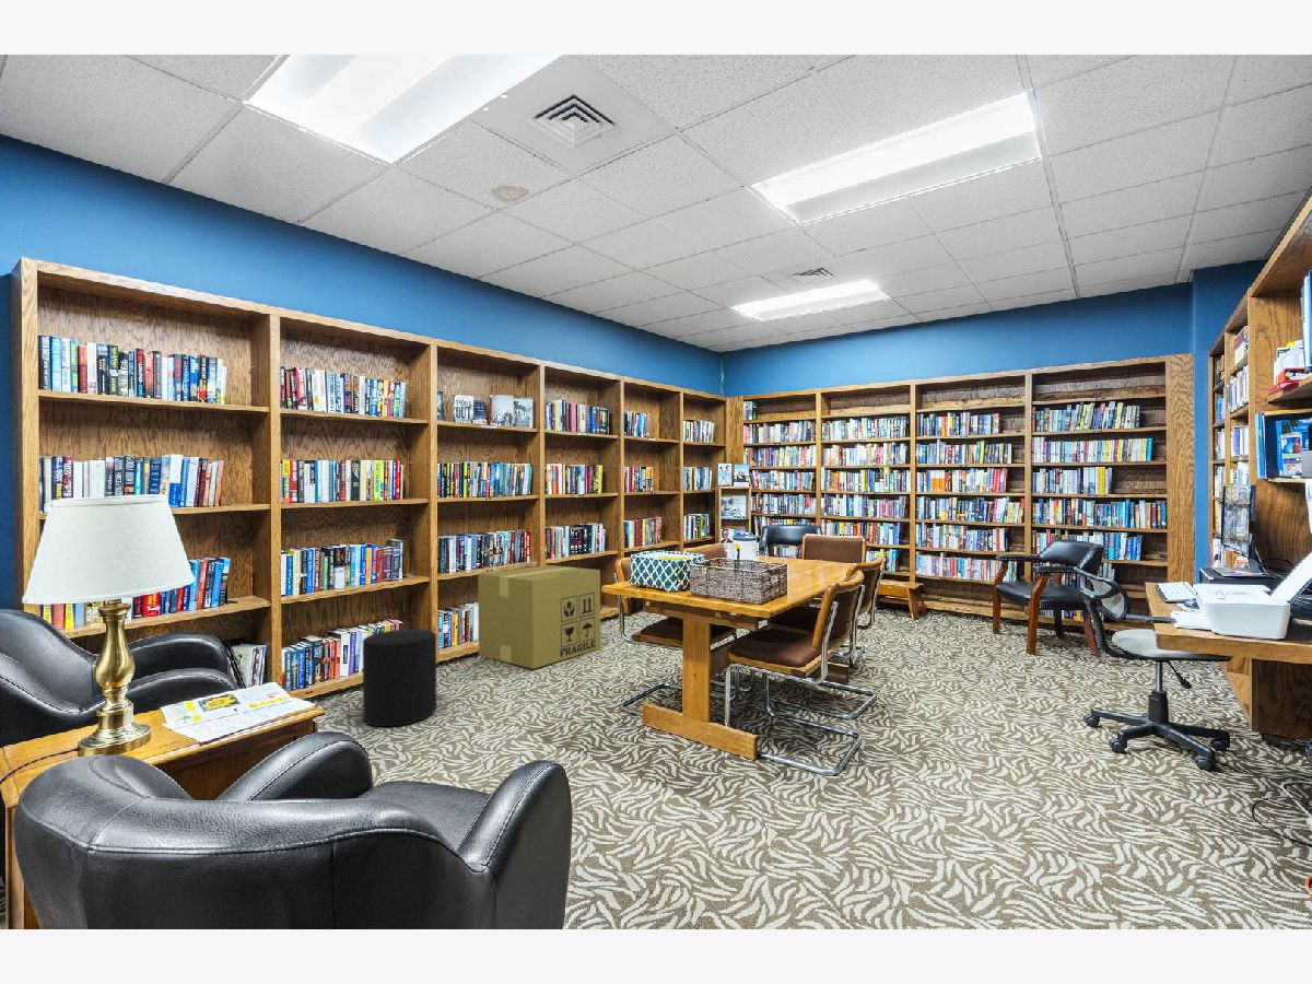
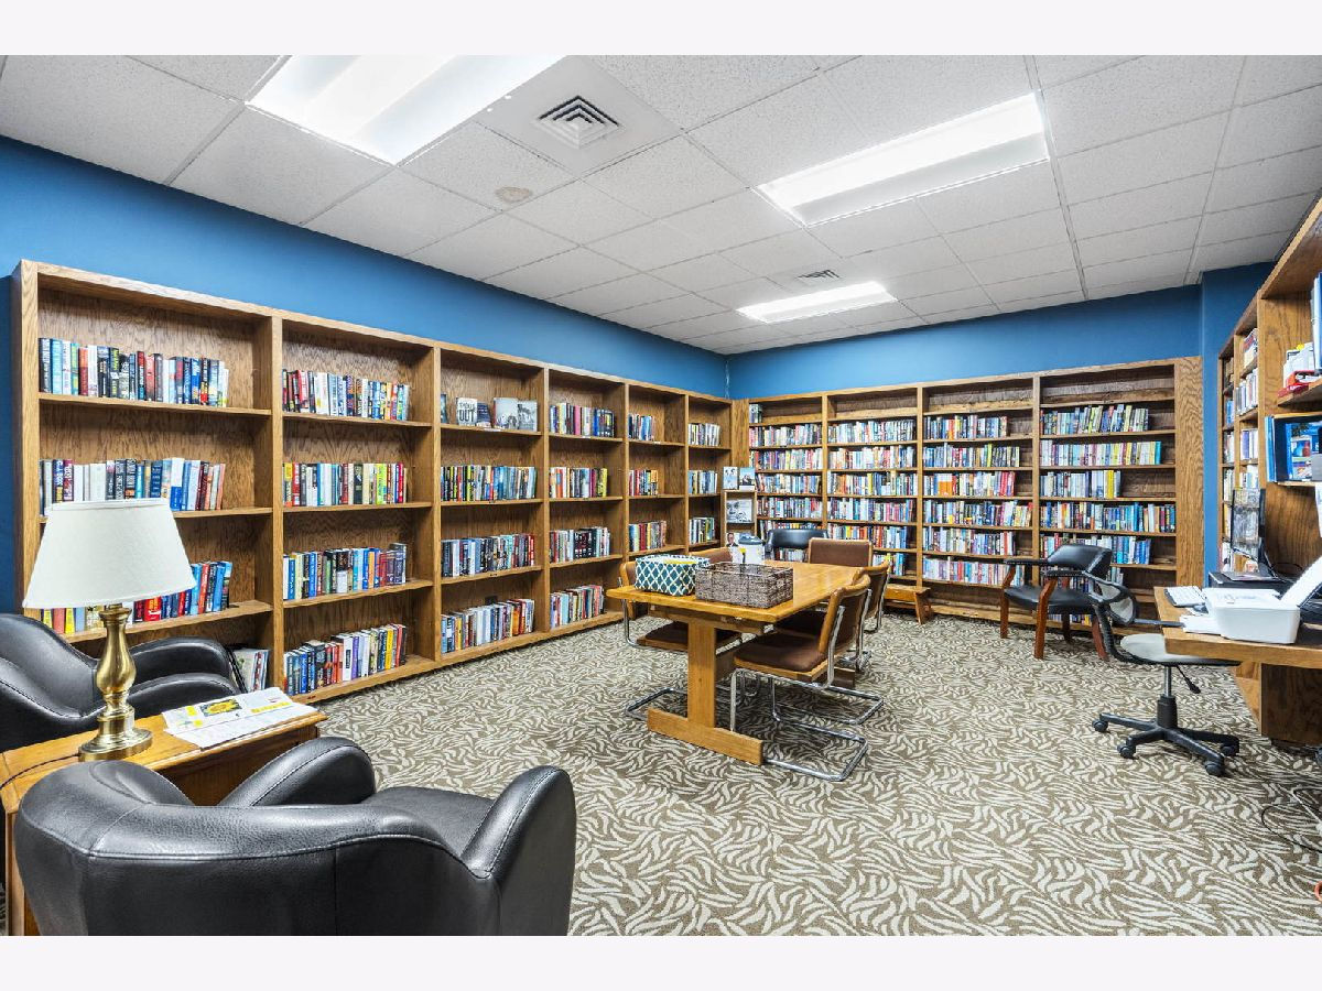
- stool [362,628,437,727]
- cardboard box [477,564,601,670]
